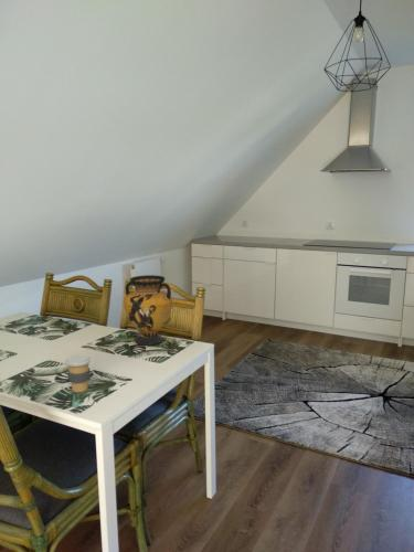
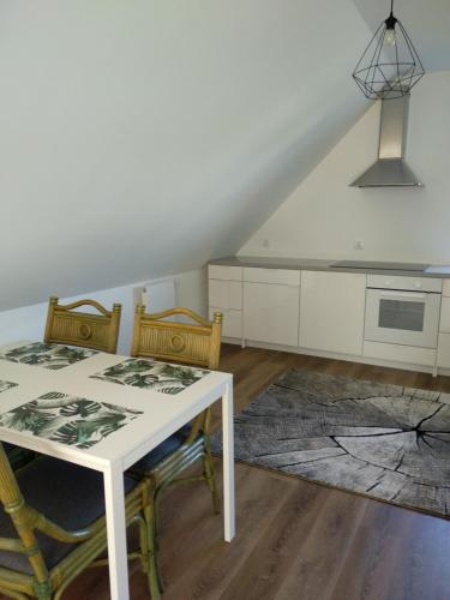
- coffee cup [64,353,92,393]
- vase [123,274,173,347]
